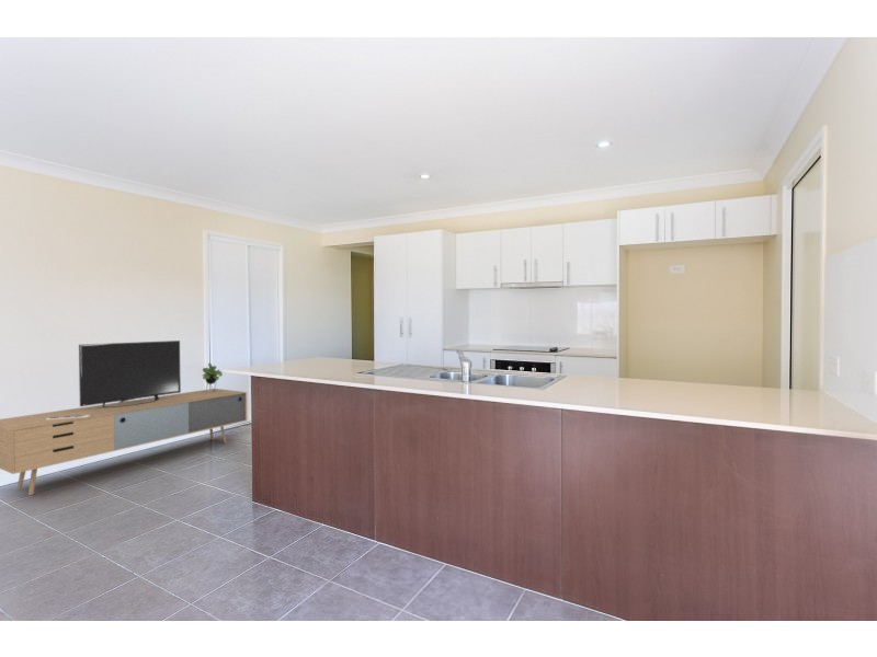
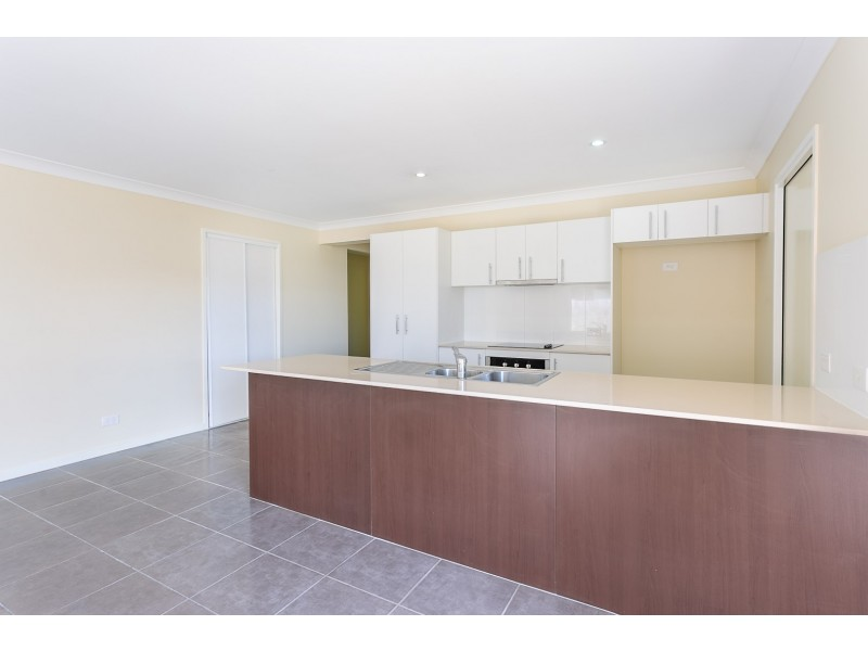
- media console [0,339,249,496]
